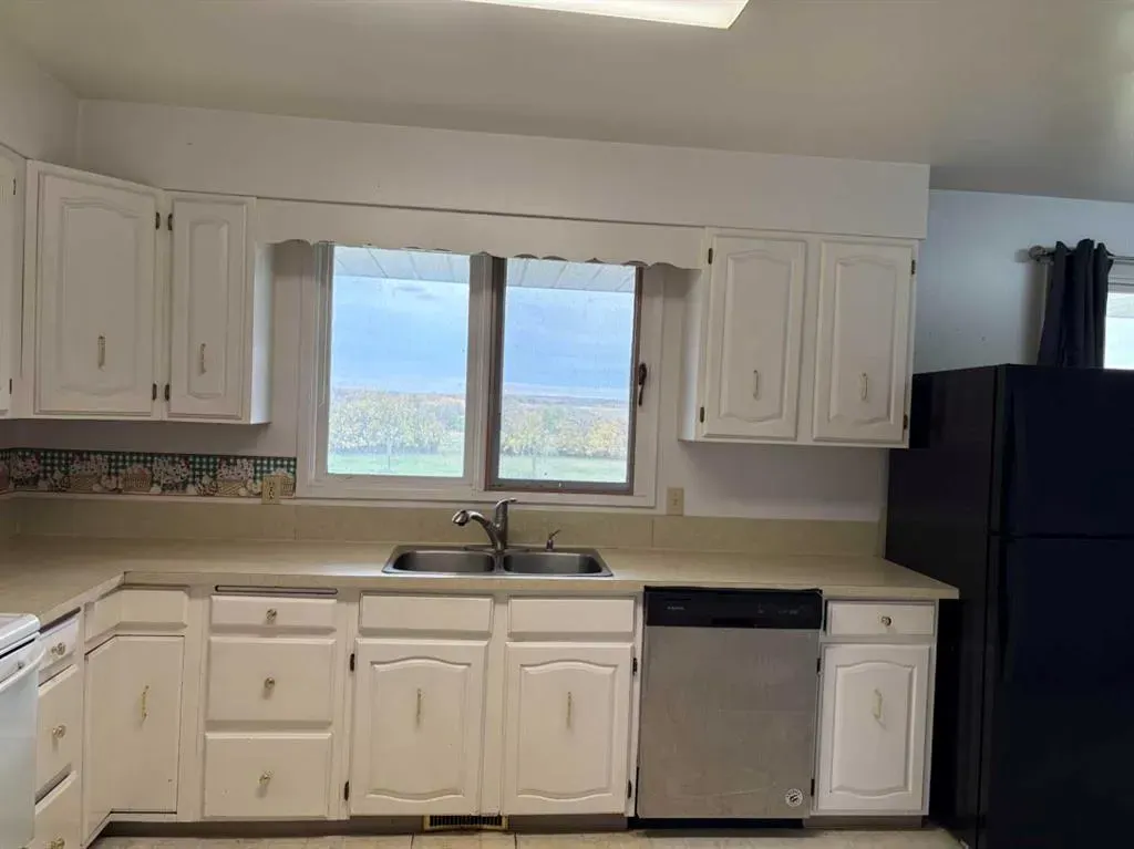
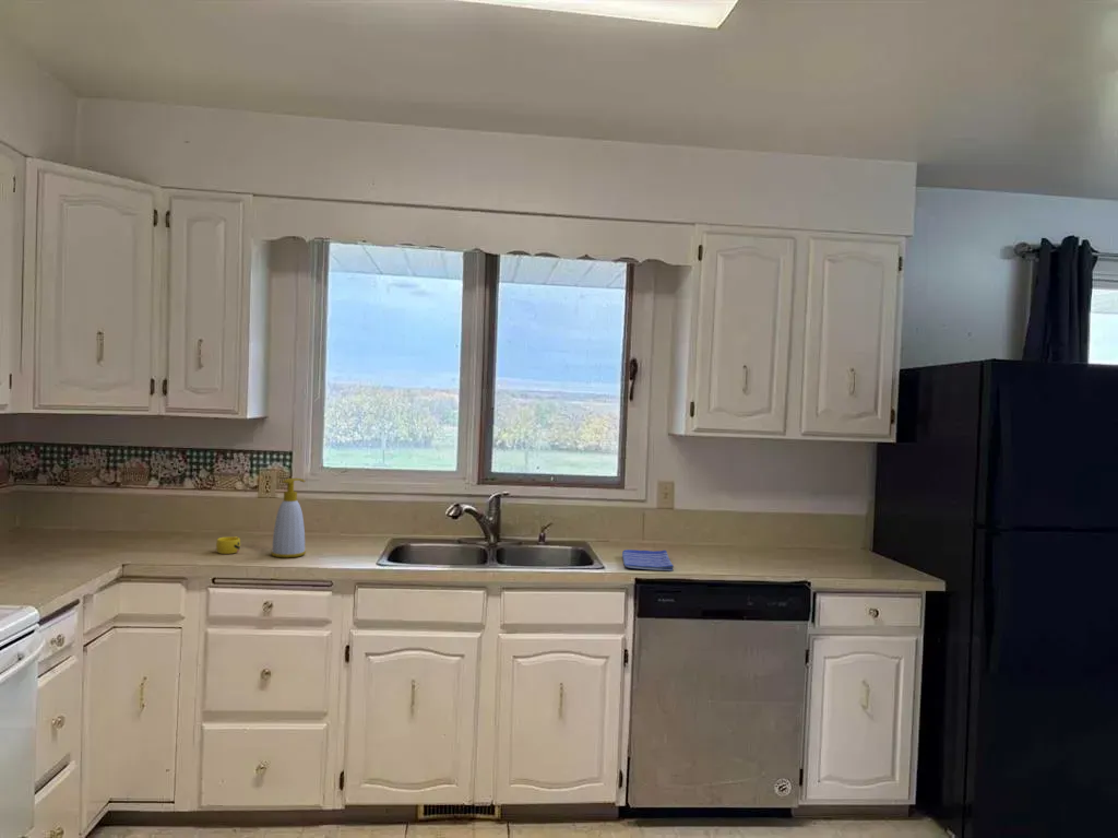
+ soap bottle [270,477,307,559]
+ dish towel [621,548,675,573]
+ cup [215,535,241,555]
